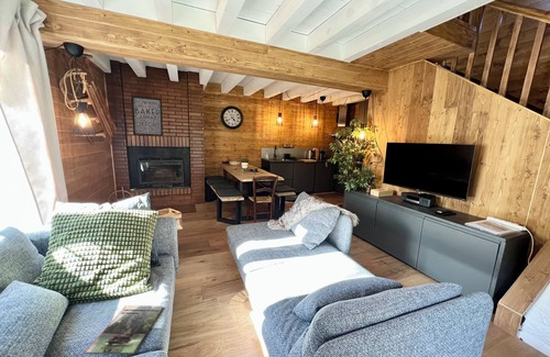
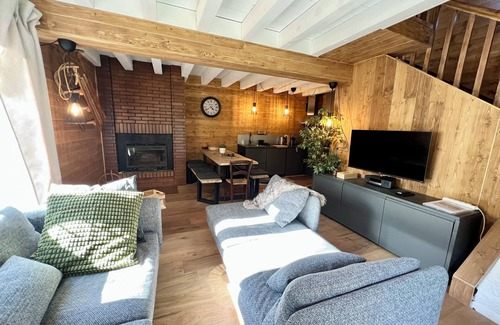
- wall art [130,94,164,137]
- magazine [85,304,165,355]
